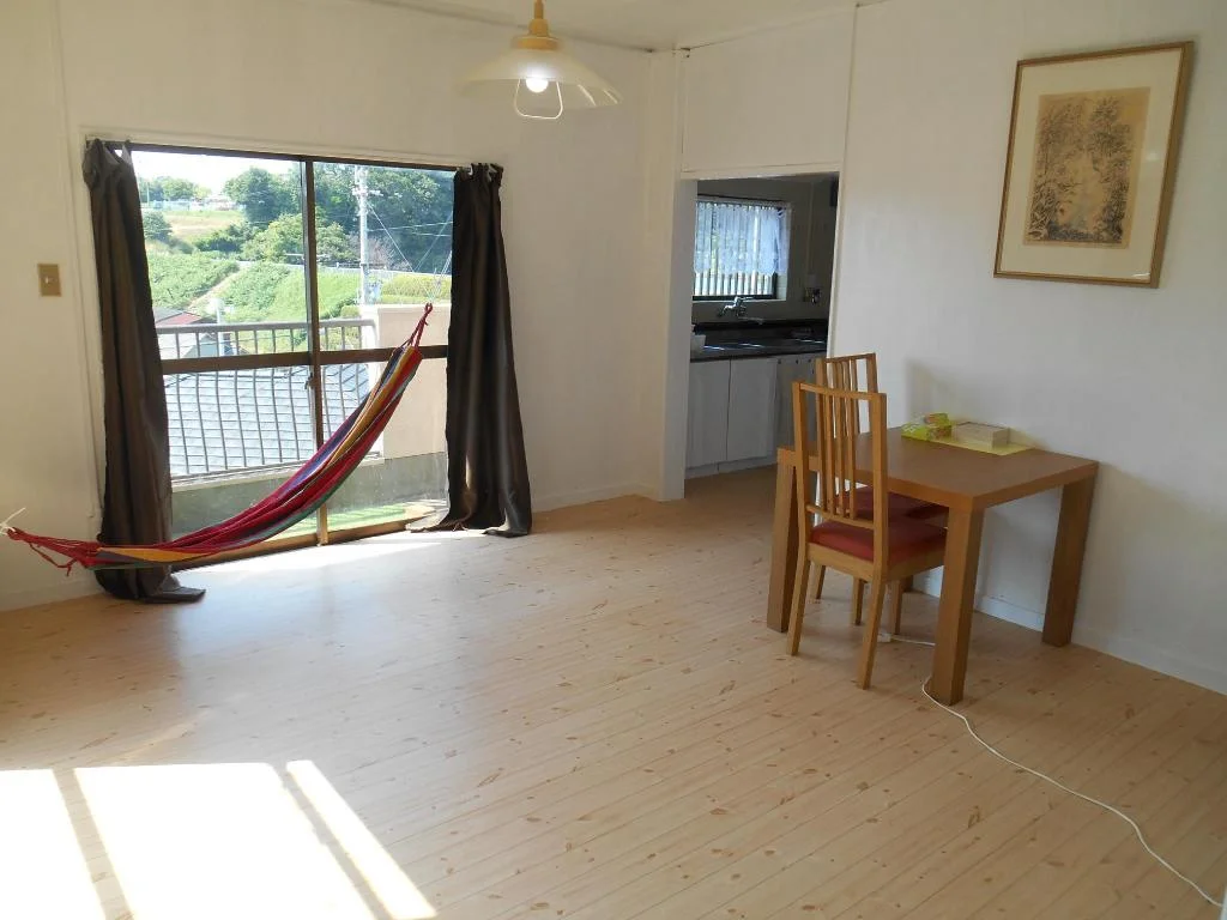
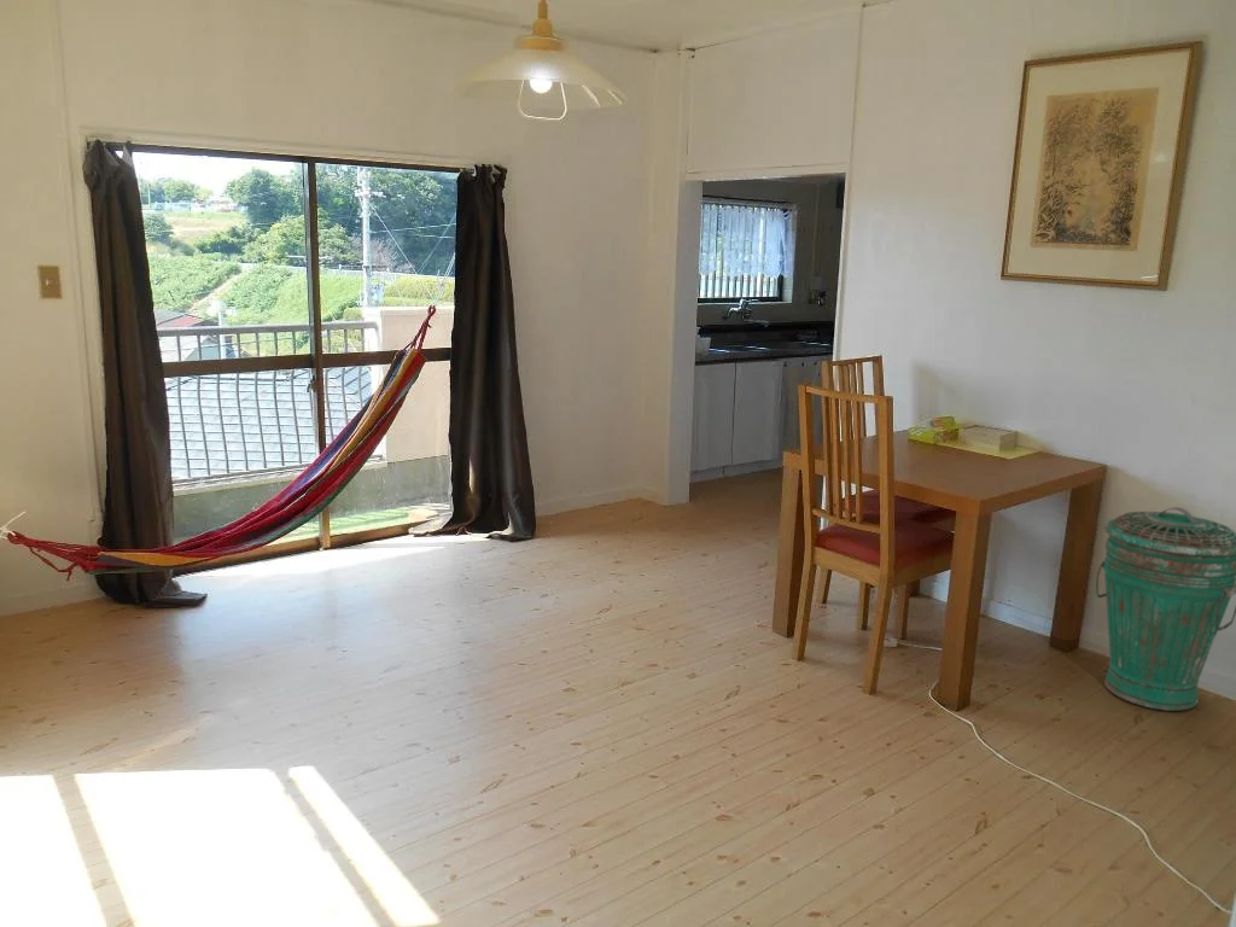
+ trash can [1095,506,1236,712]
